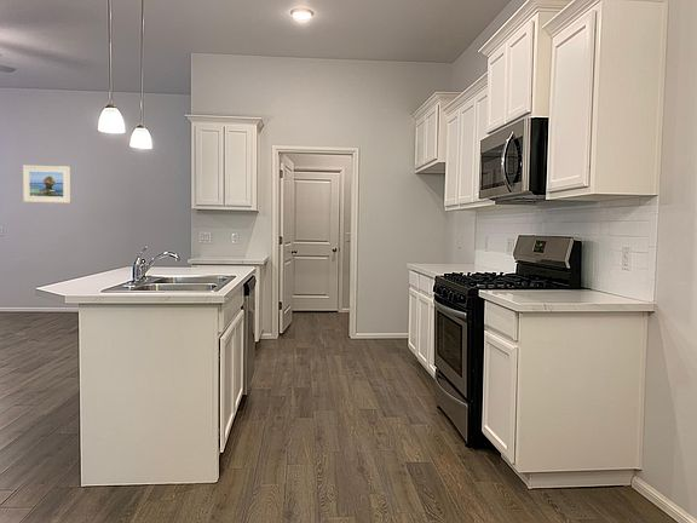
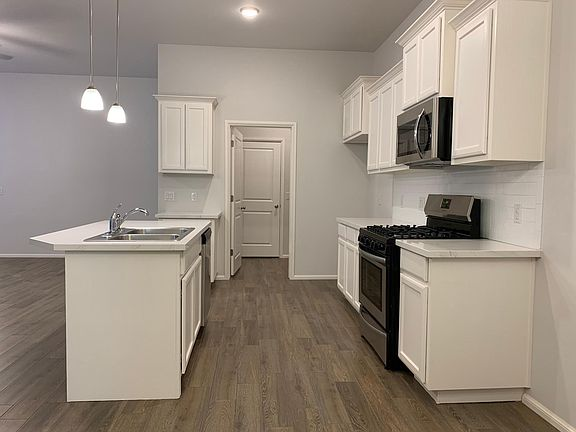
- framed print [22,165,71,205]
